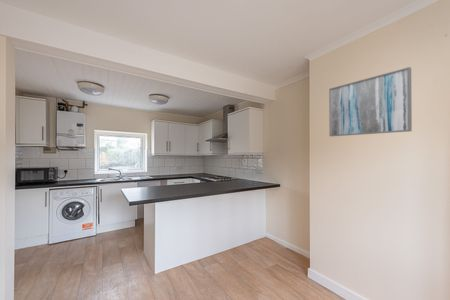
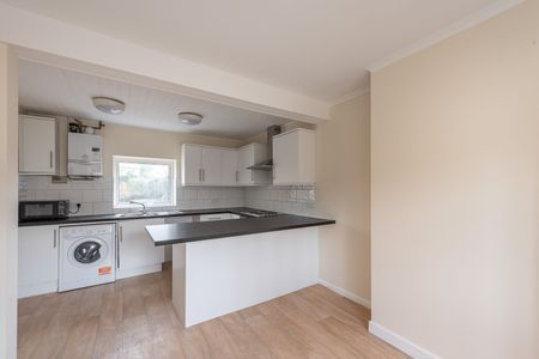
- wall art [328,66,413,137]
